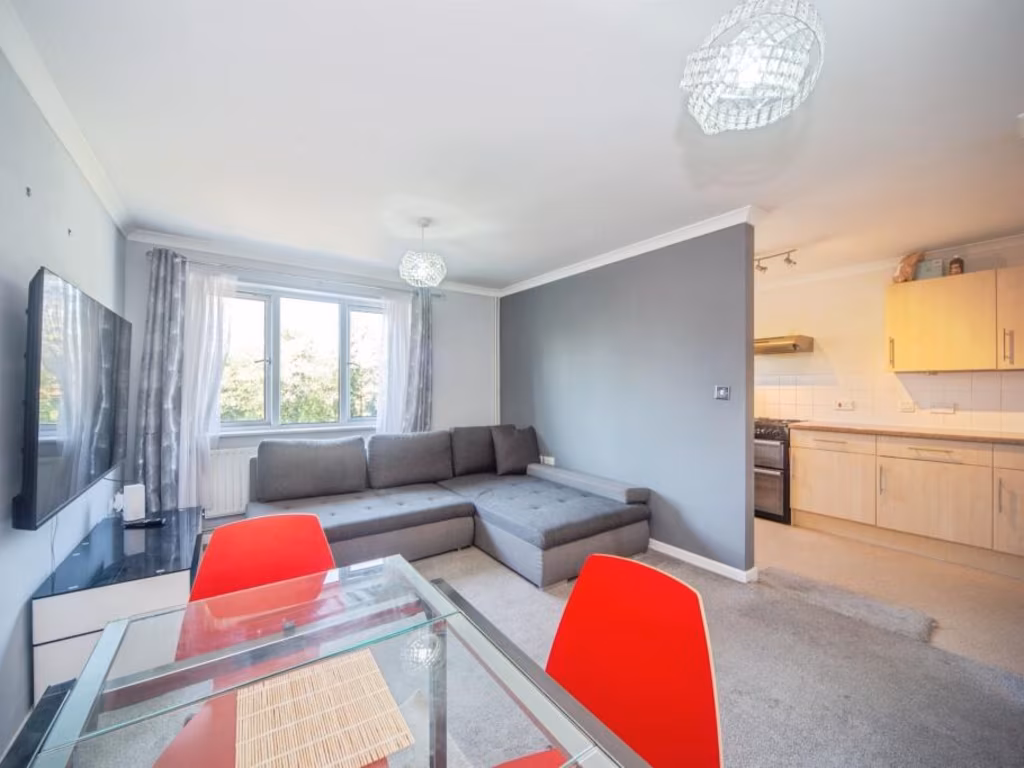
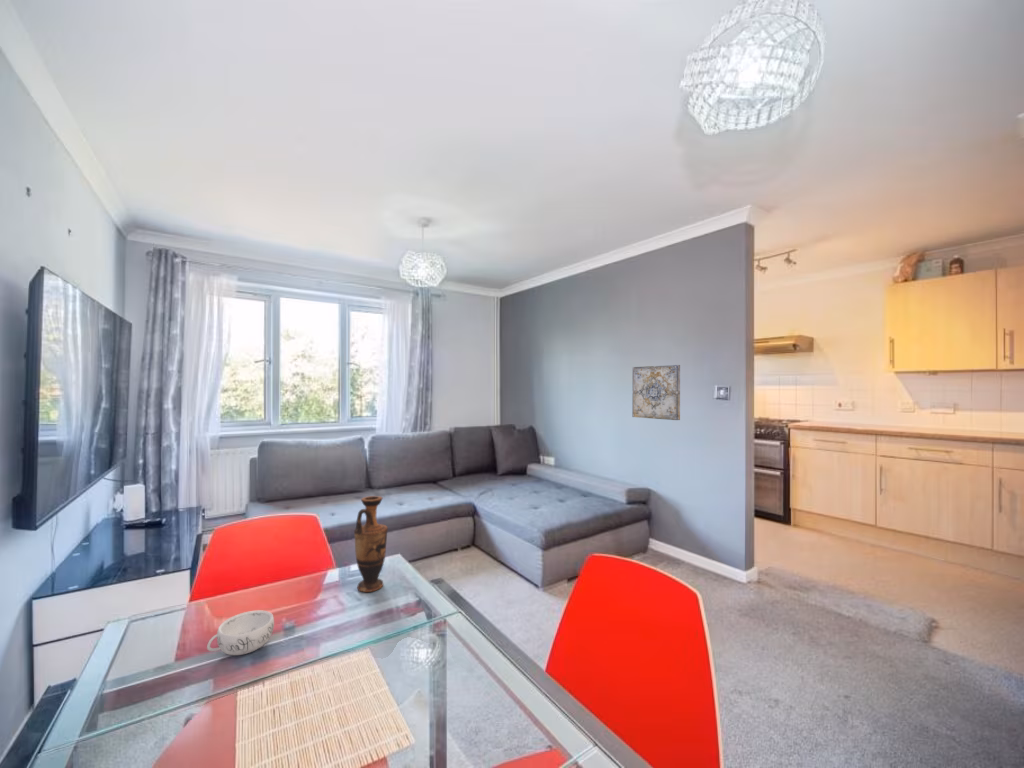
+ vase [353,495,389,593]
+ decorative bowl [206,609,275,656]
+ wall art [631,364,681,421]
